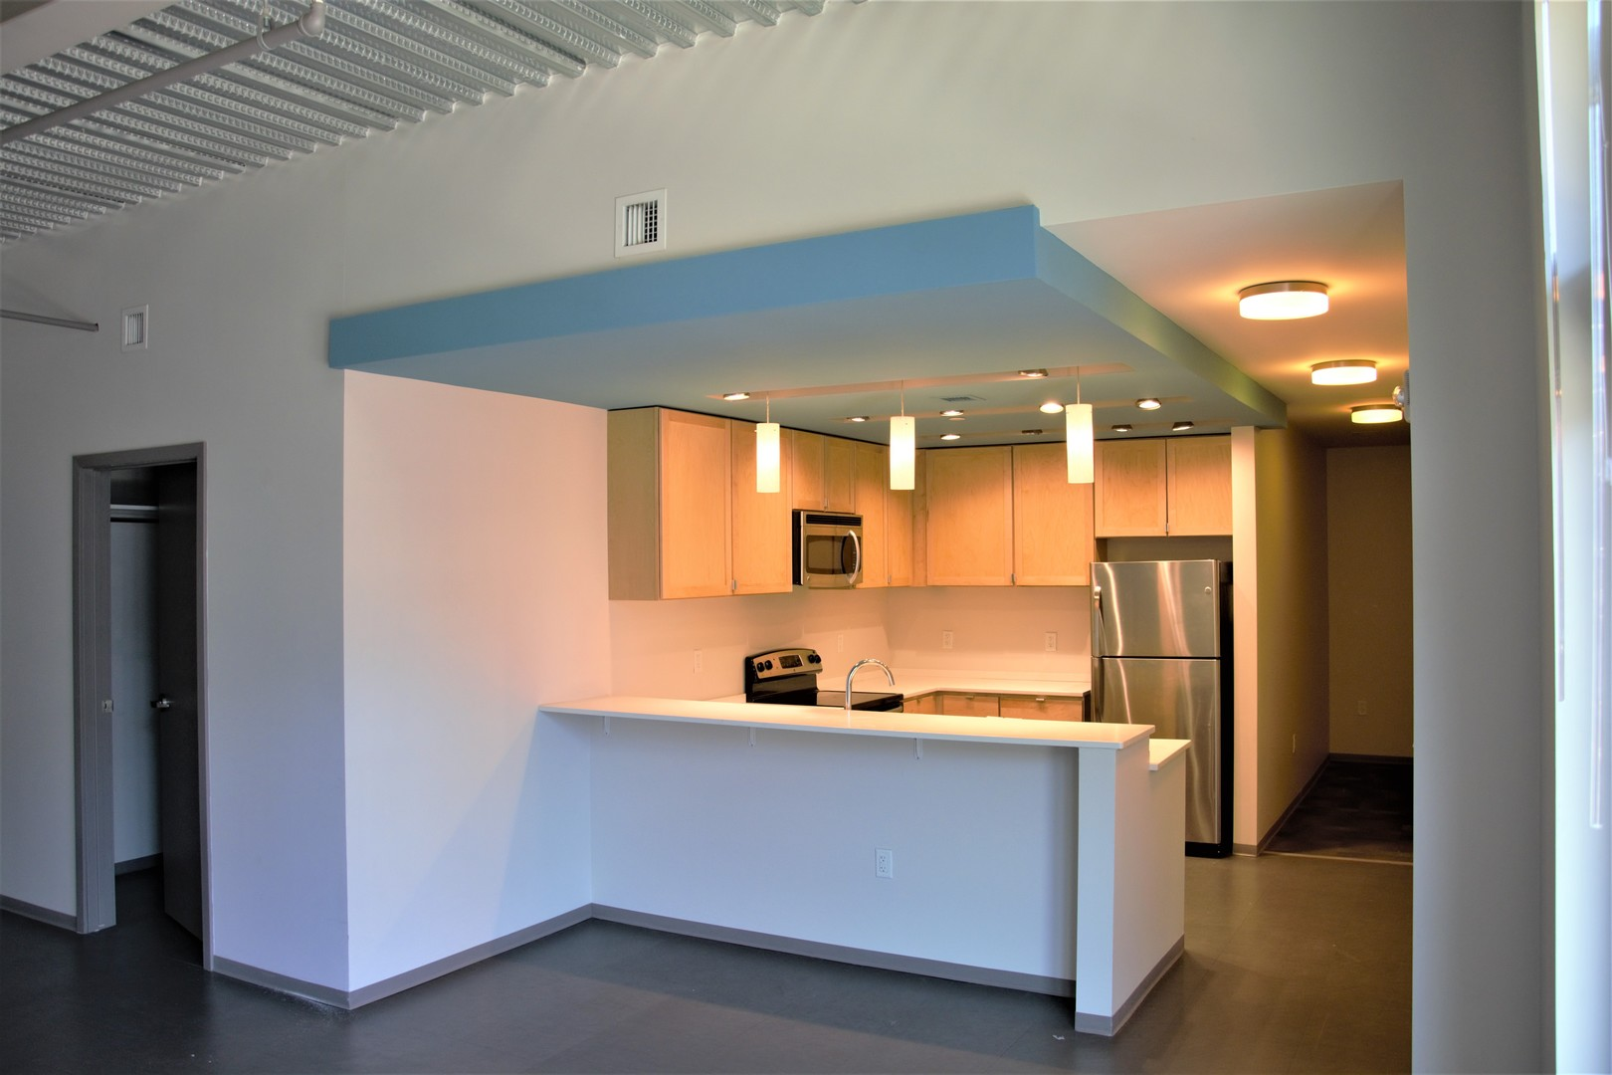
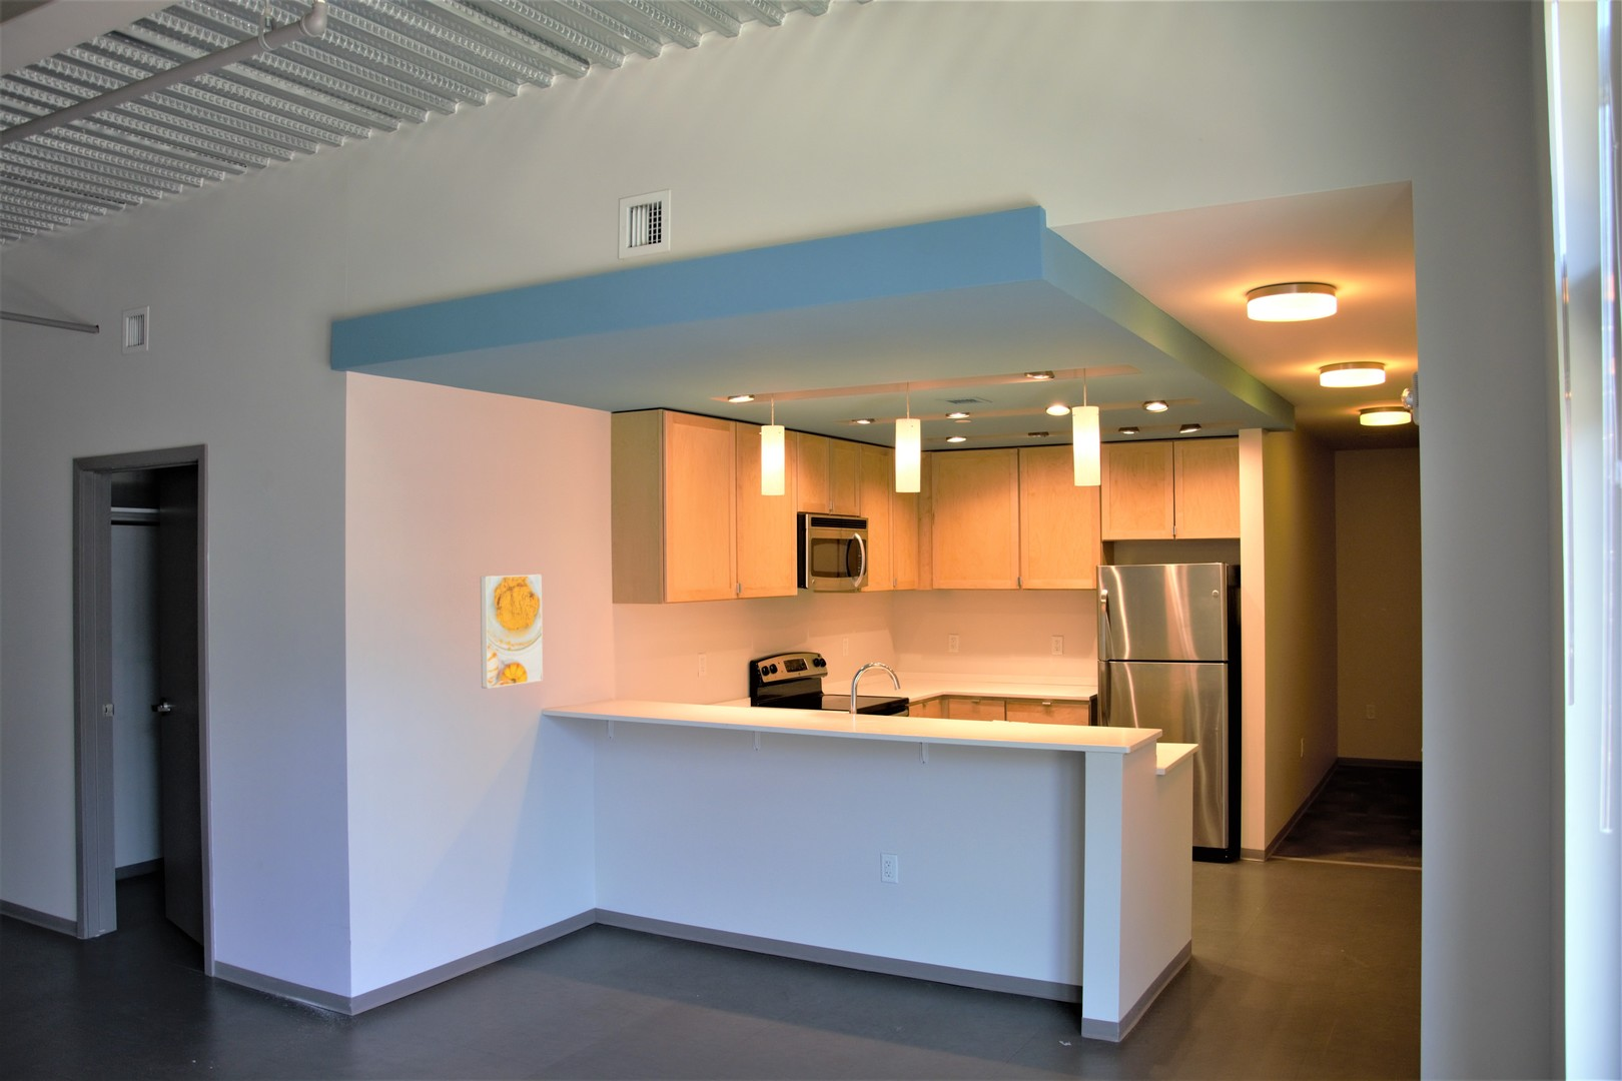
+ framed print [479,573,543,690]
